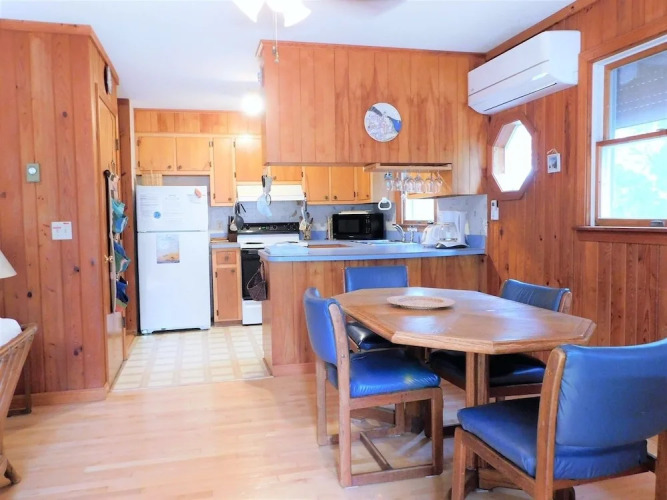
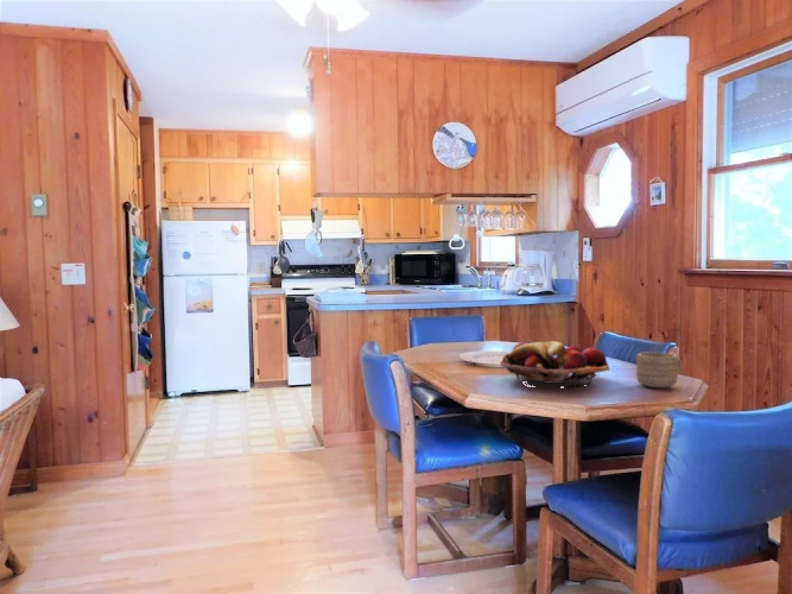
+ mug [635,352,683,388]
+ fruit basket [499,340,610,388]
